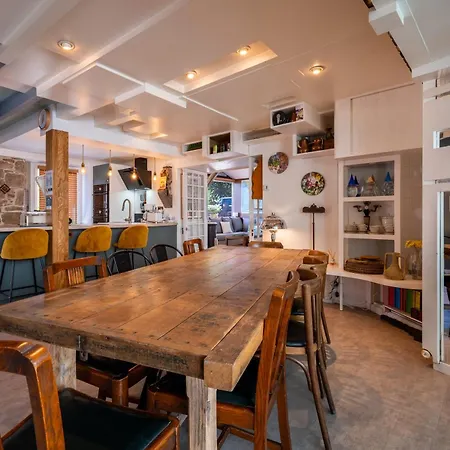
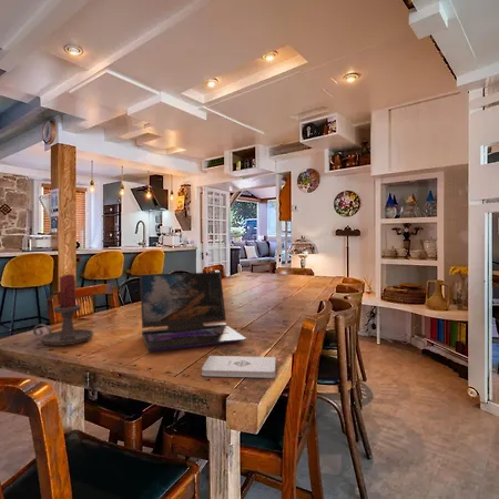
+ notepad [201,355,276,379]
+ candle holder [32,274,94,347]
+ laptop [139,271,247,352]
